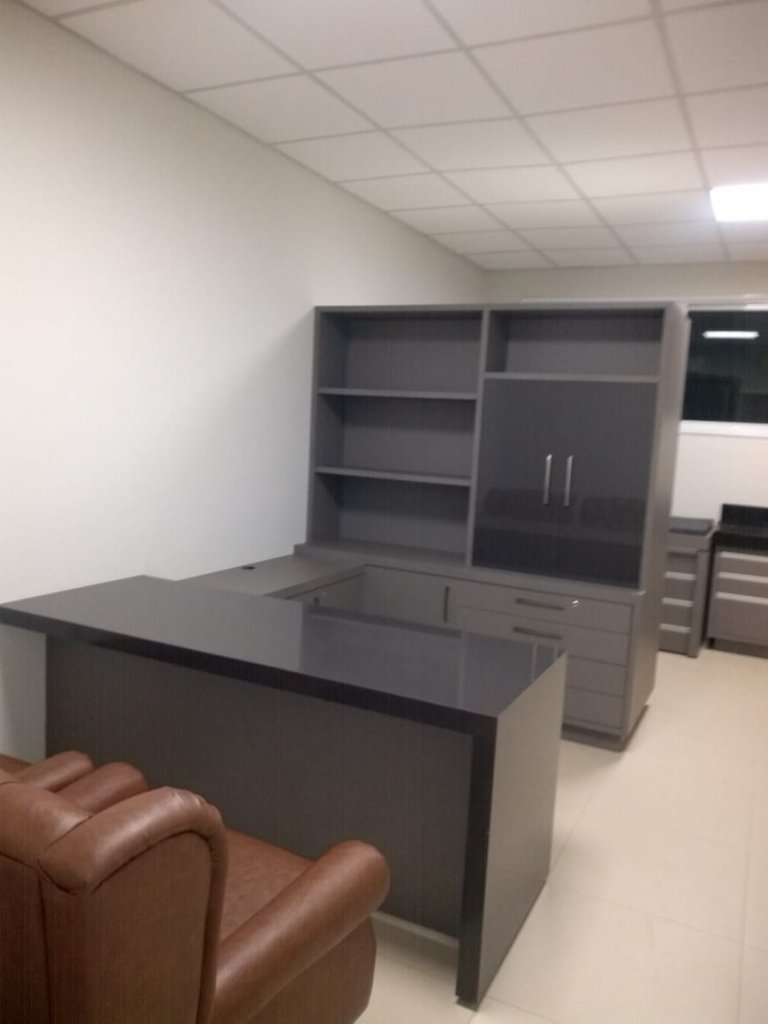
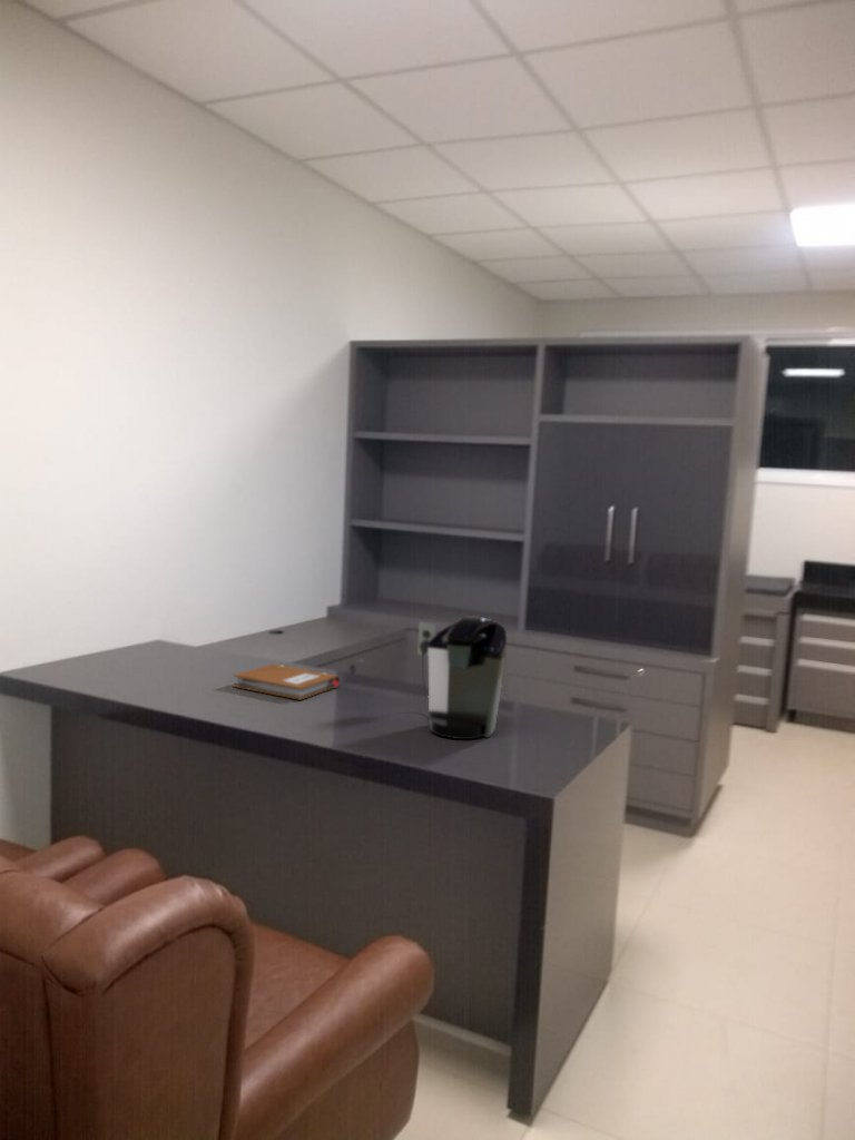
+ notebook [232,662,341,701]
+ coffee maker [416,615,508,740]
